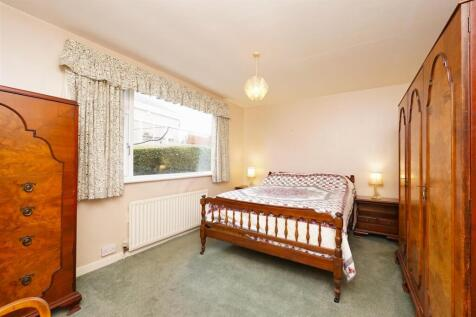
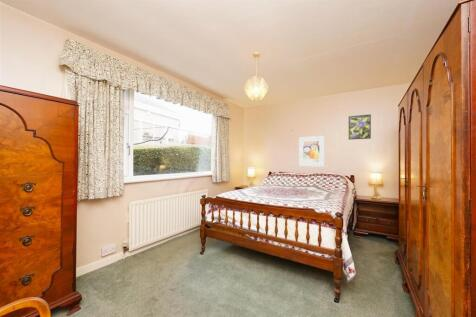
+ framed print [348,113,372,141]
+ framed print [298,135,325,167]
